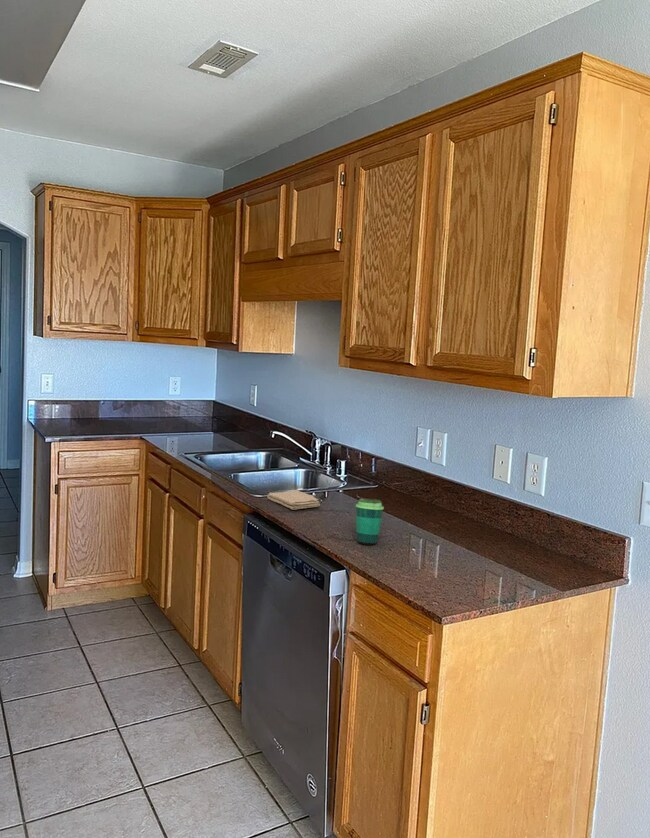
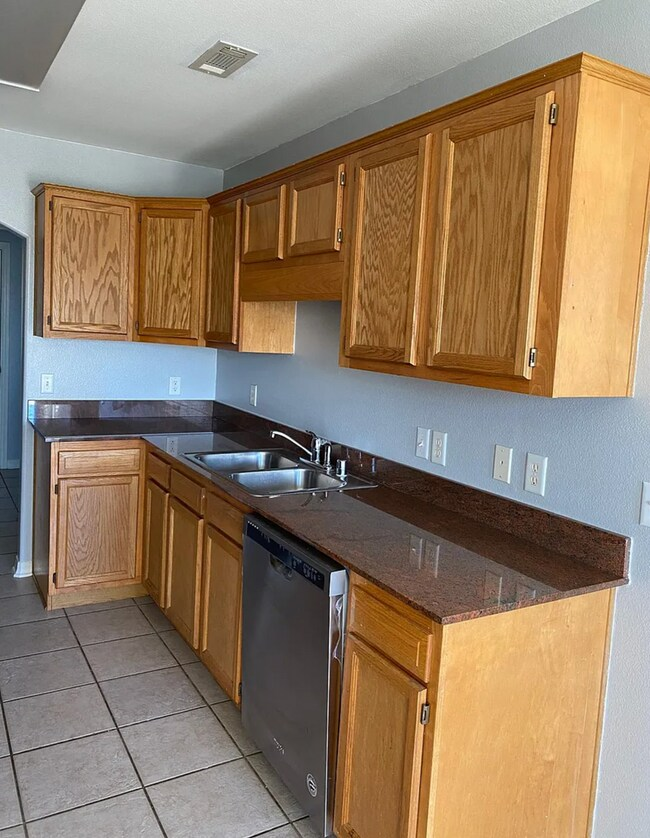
- cup [355,497,385,546]
- washcloth [266,490,321,511]
